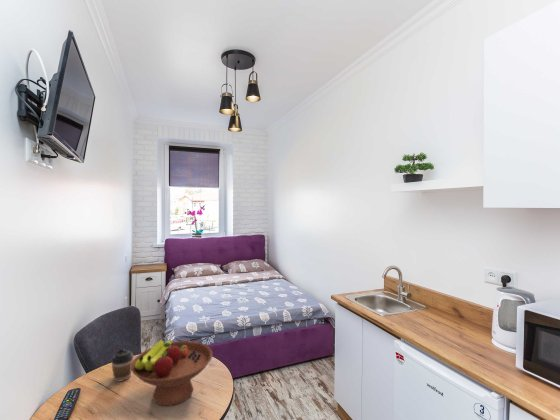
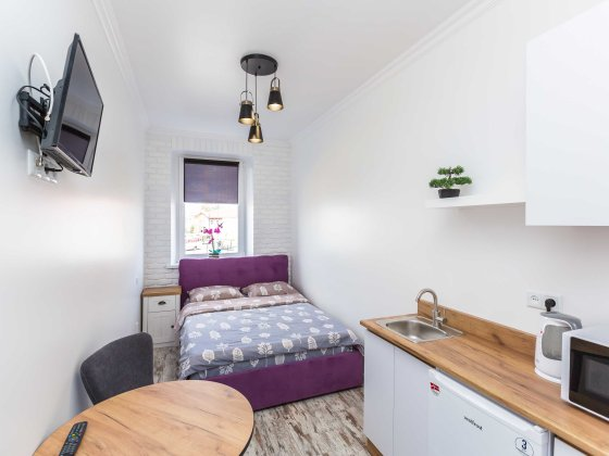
- fruit bowl [131,339,214,407]
- coffee cup [110,348,135,383]
